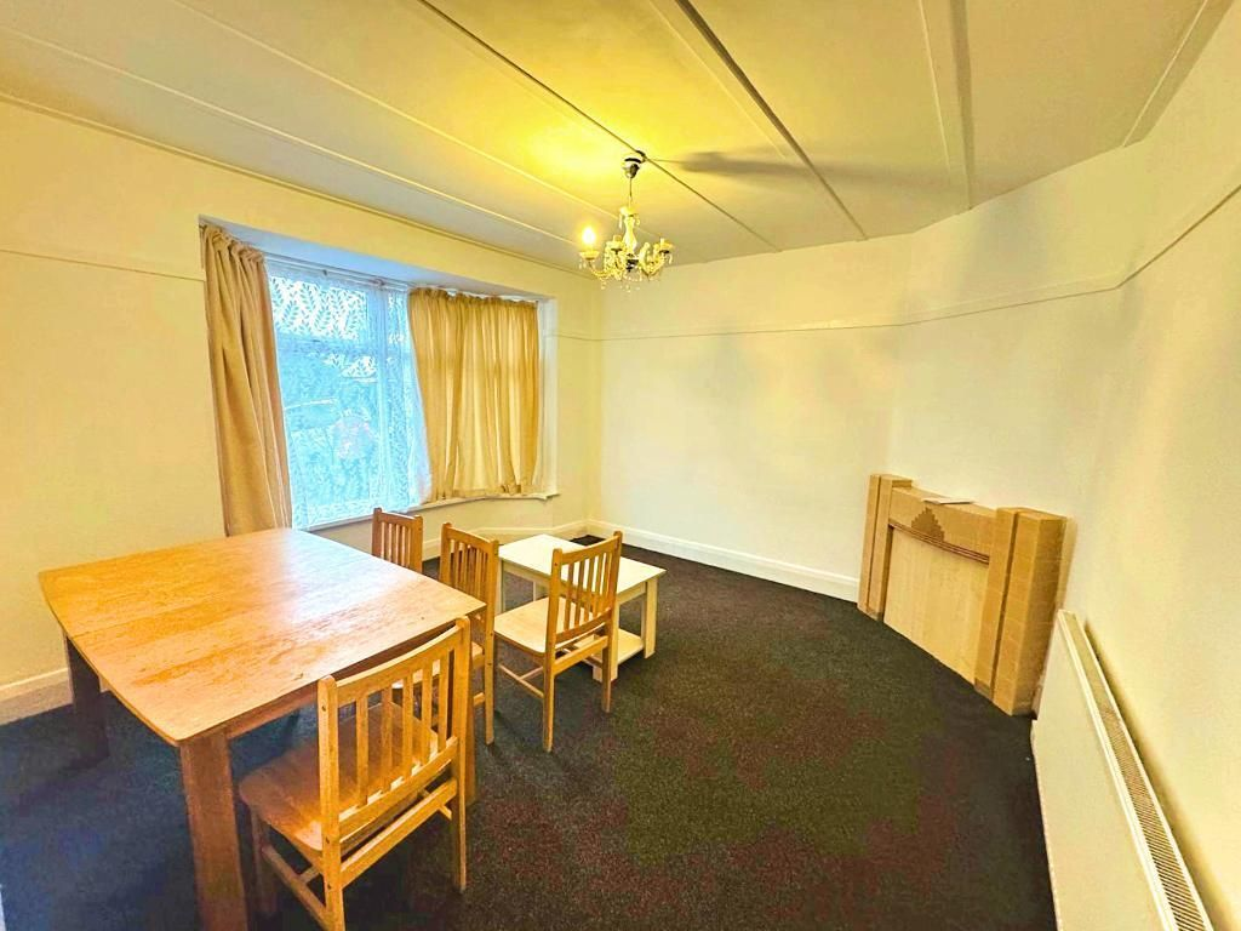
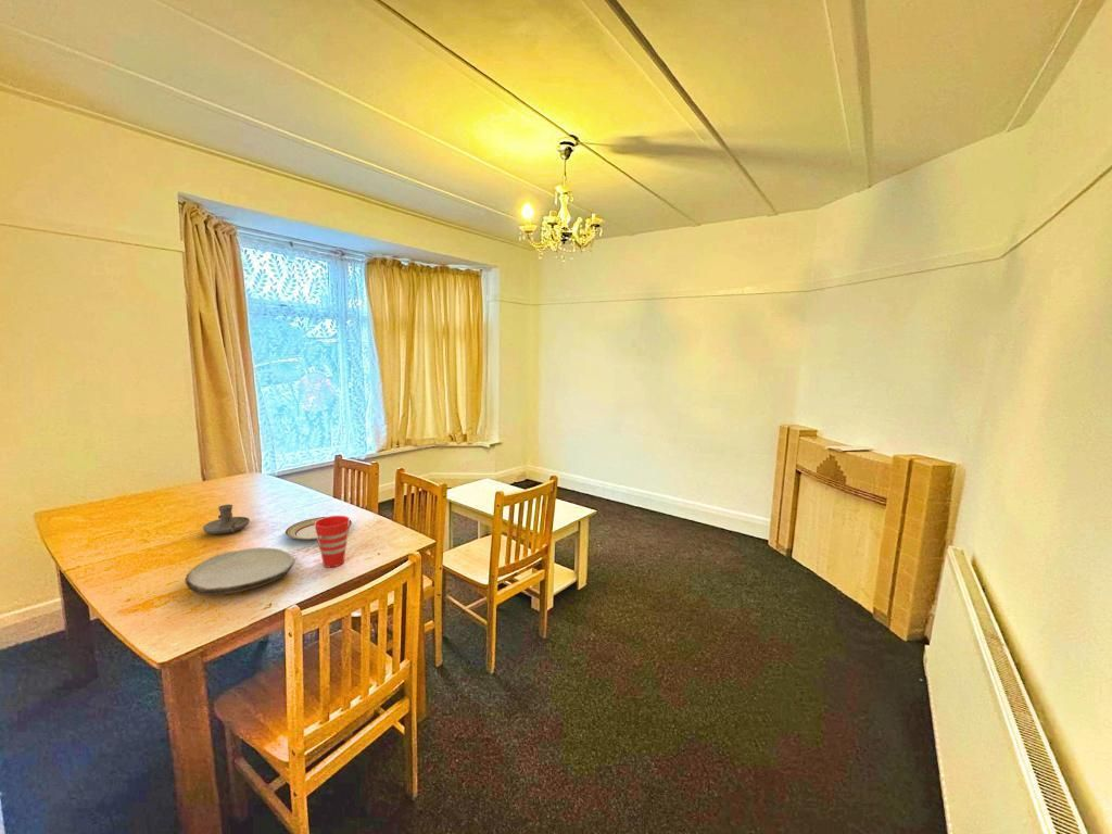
+ plate [285,516,353,541]
+ plate [185,546,296,596]
+ cup [315,515,351,568]
+ candle holder [202,504,251,534]
